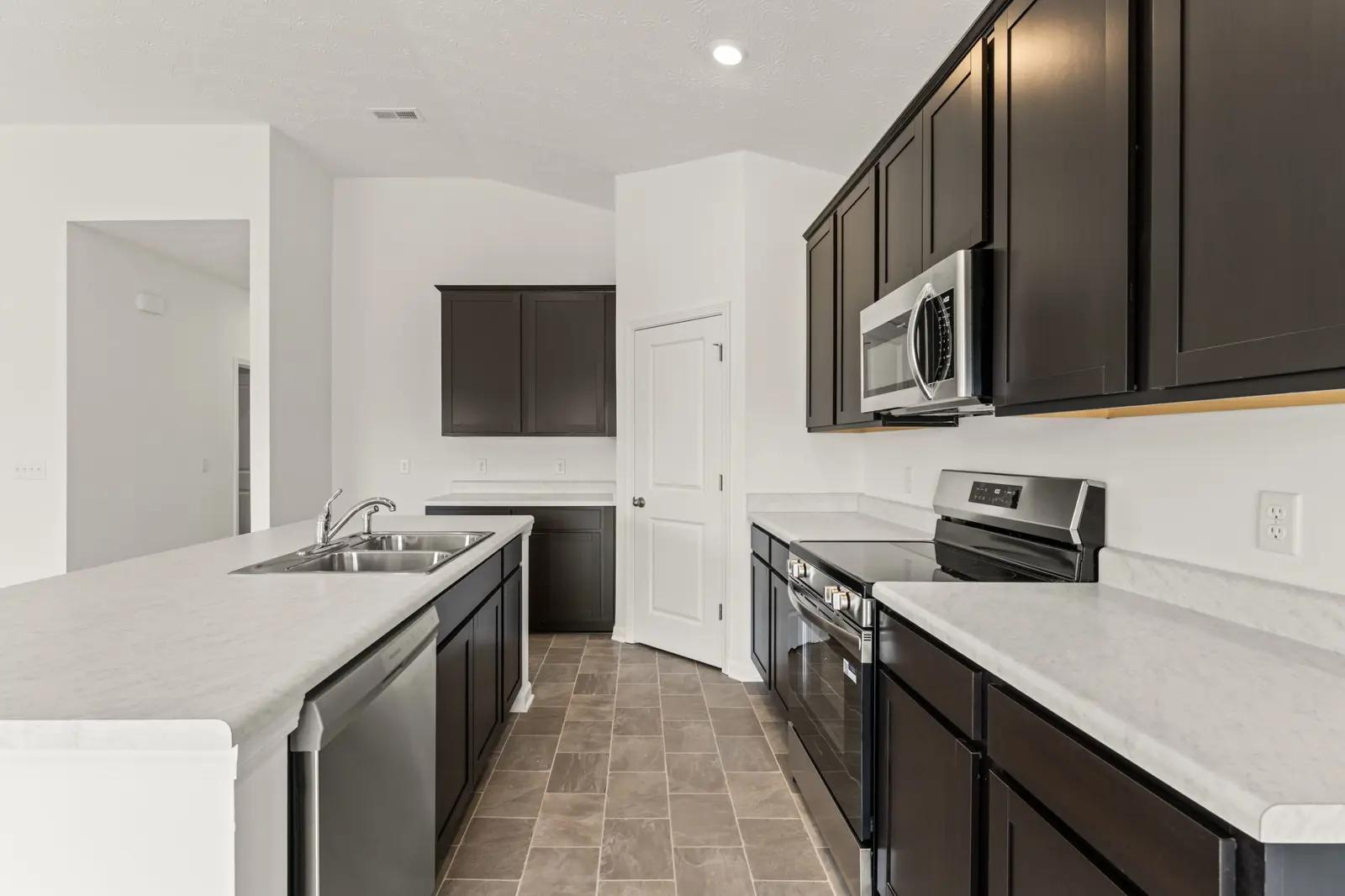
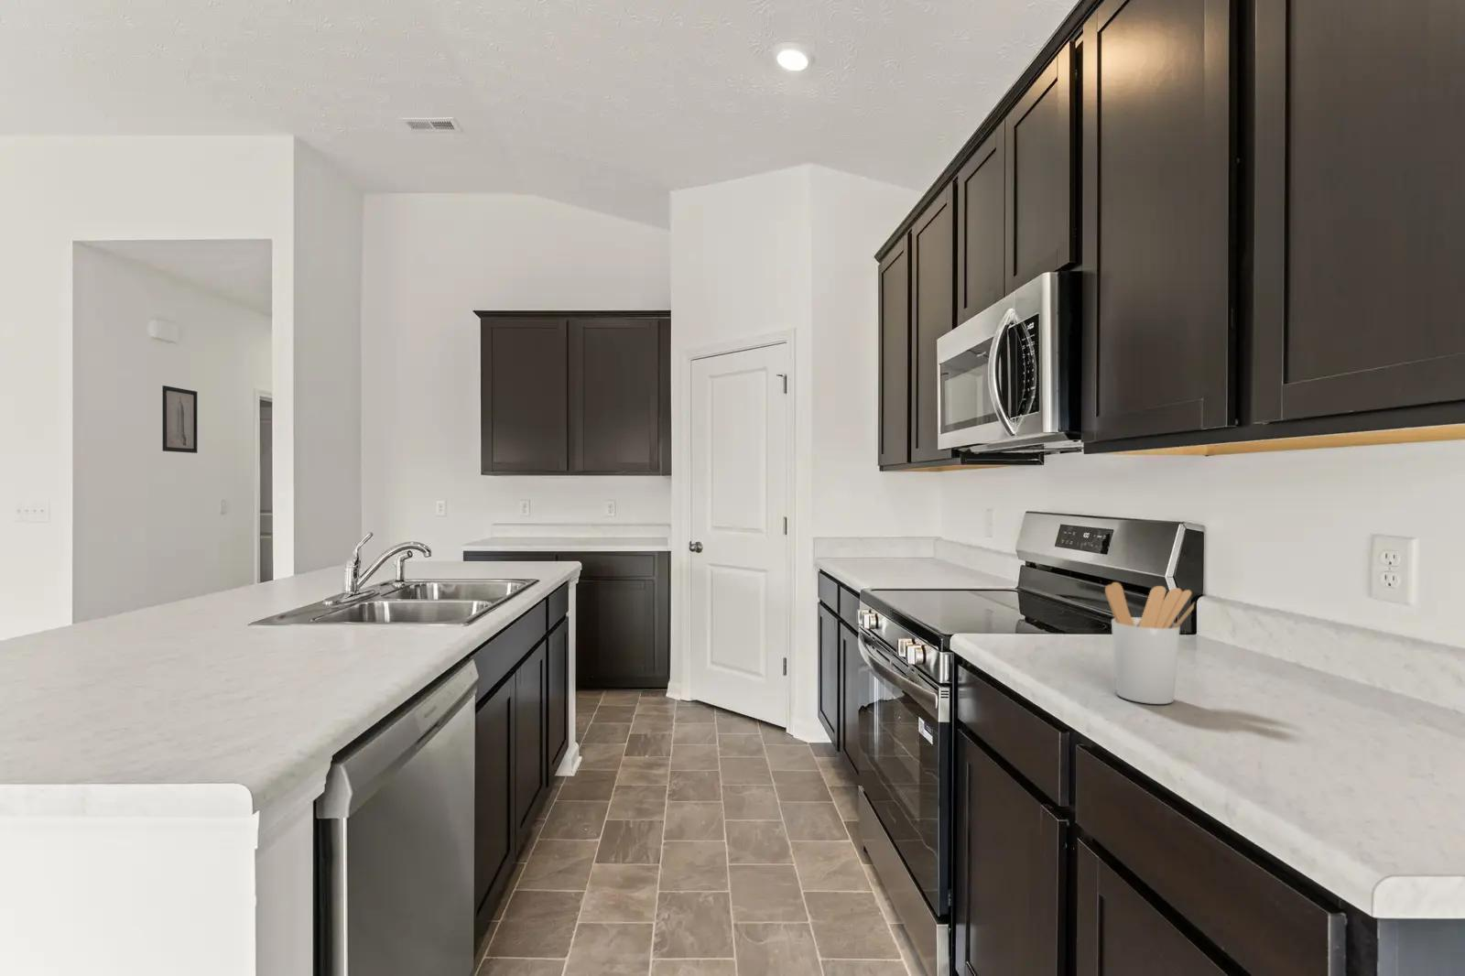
+ wall art [161,385,198,454]
+ utensil holder [1104,582,1196,705]
